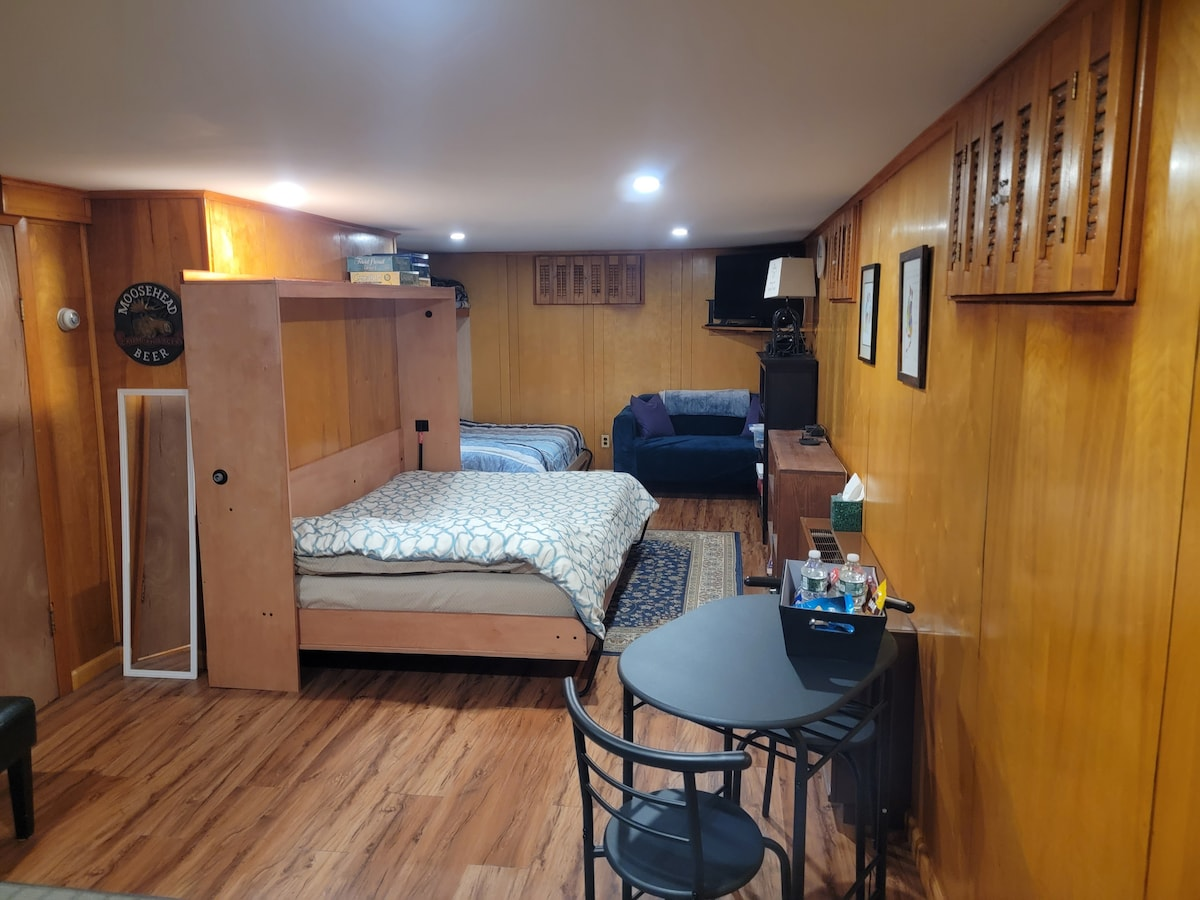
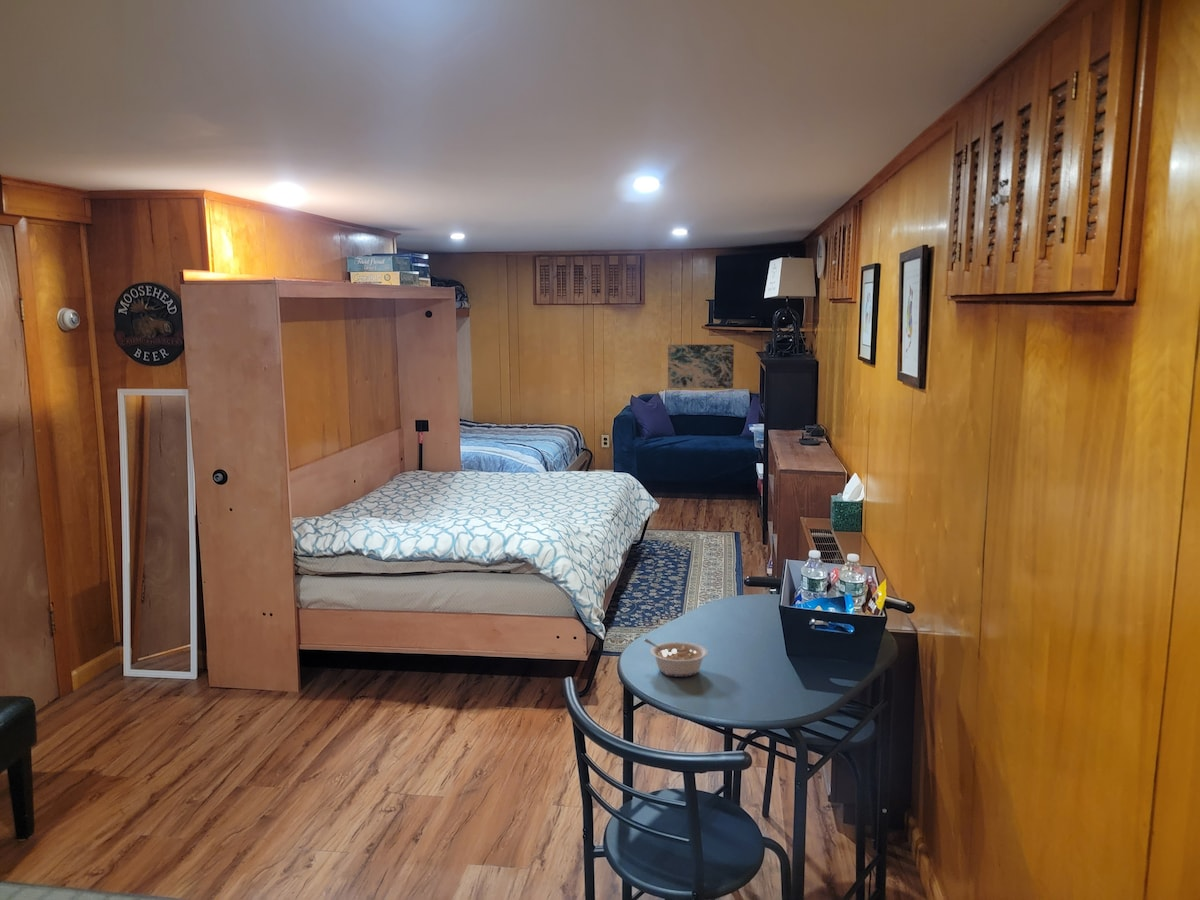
+ legume [643,638,709,678]
+ wall art [667,344,735,389]
